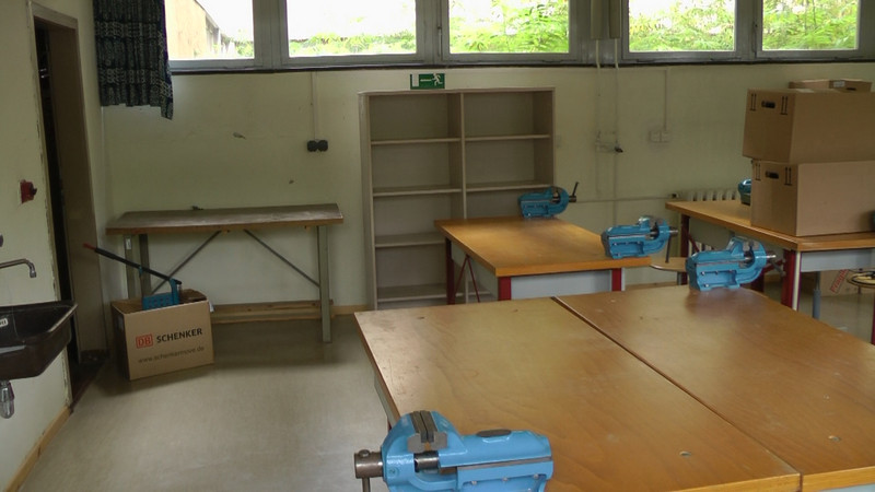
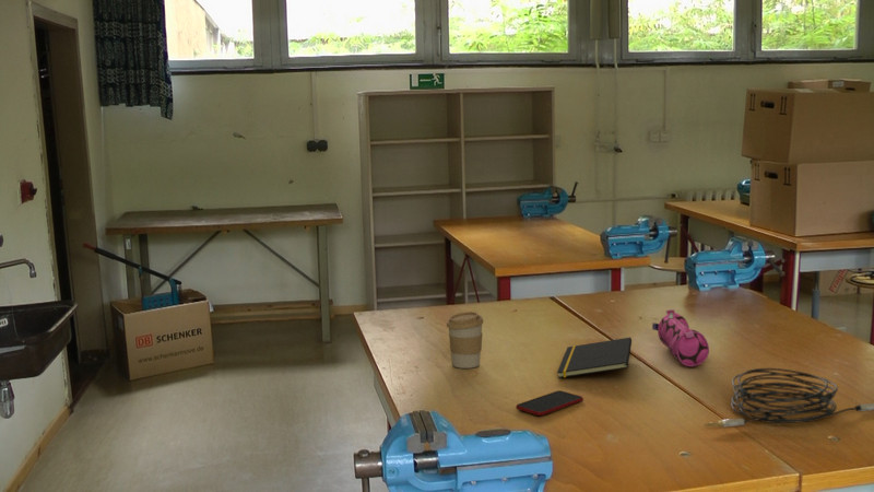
+ smartphone [515,389,584,417]
+ pencil case [651,308,710,367]
+ coffee cup [446,311,484,370]
+ audio cable [702,367,874,427]
+ notepad [556,337,633,379]
